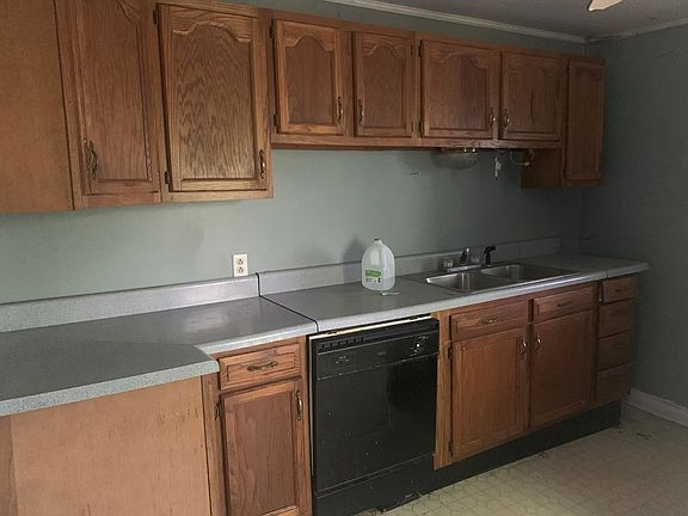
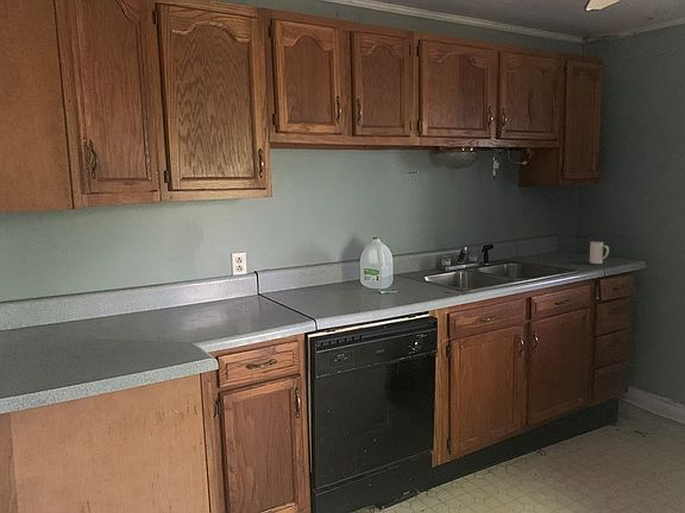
+ mug [589,241,610,265]
